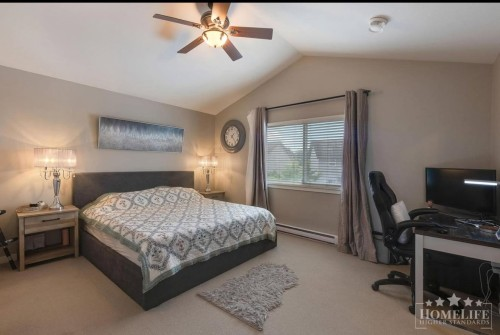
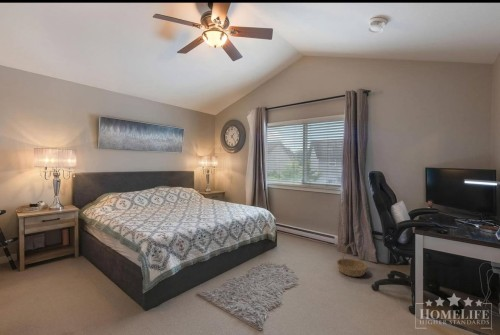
+ basket [336,242,368,278]
